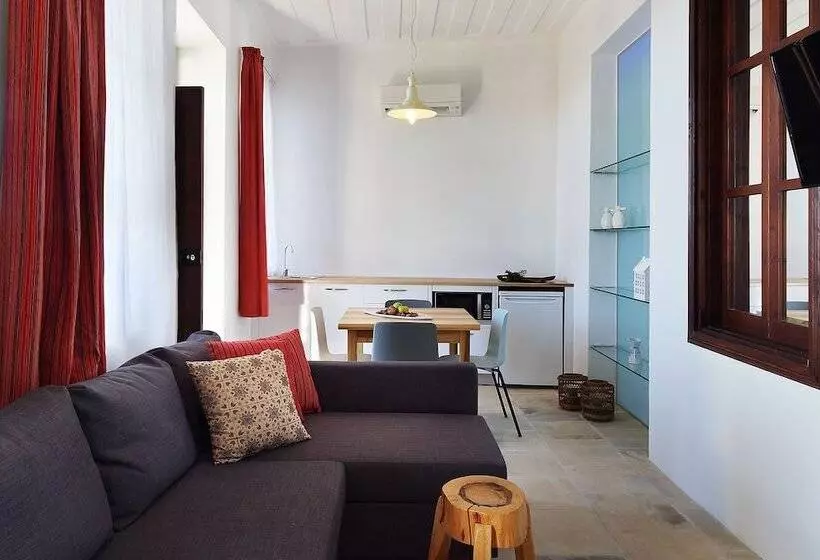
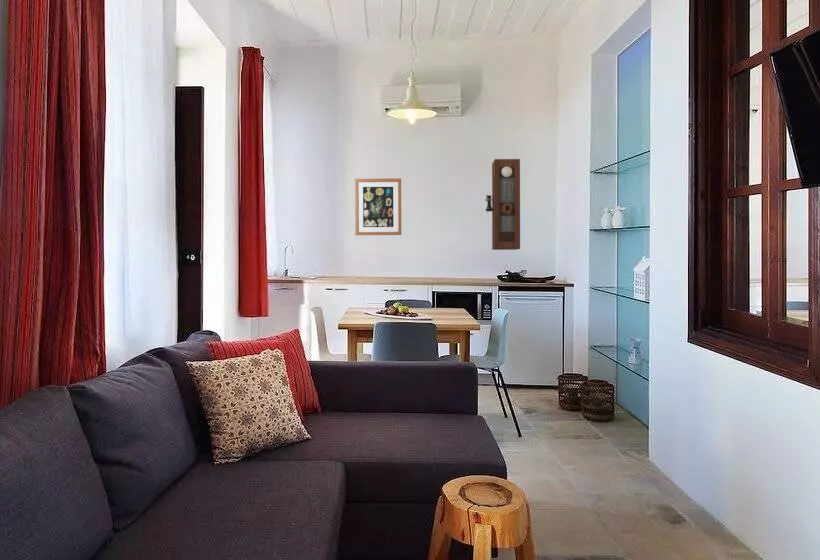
+ pendulum clock [484,158,521,251]
+ wall art [354,178,402,236]
